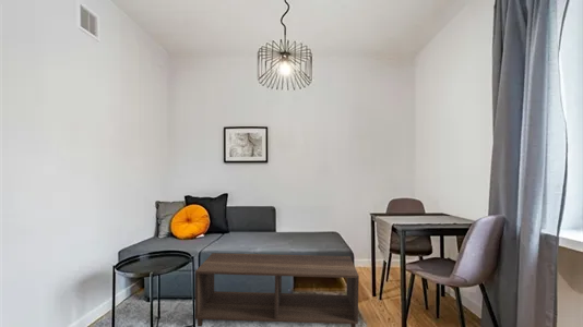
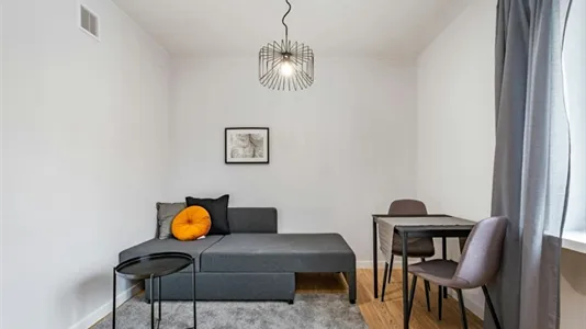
- coffee table [194,252,360,327]
